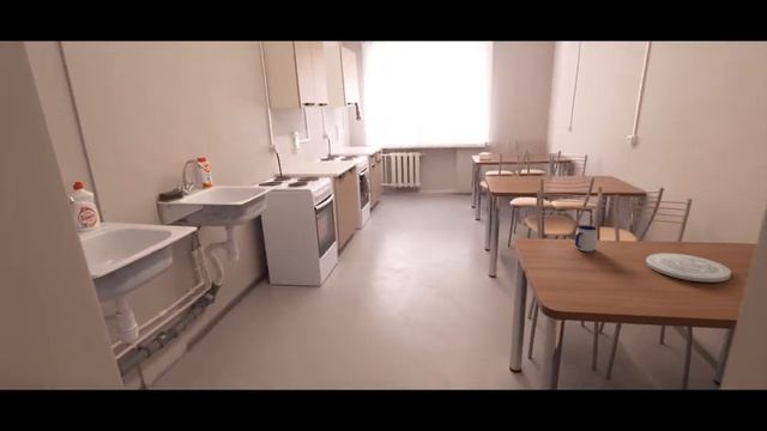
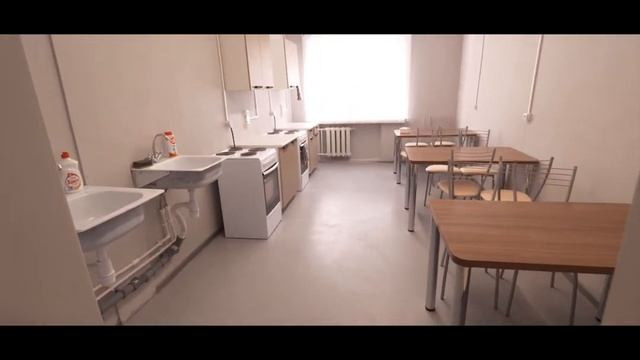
- plate [645,253,732,284]
- mug [574,224,598,253]
